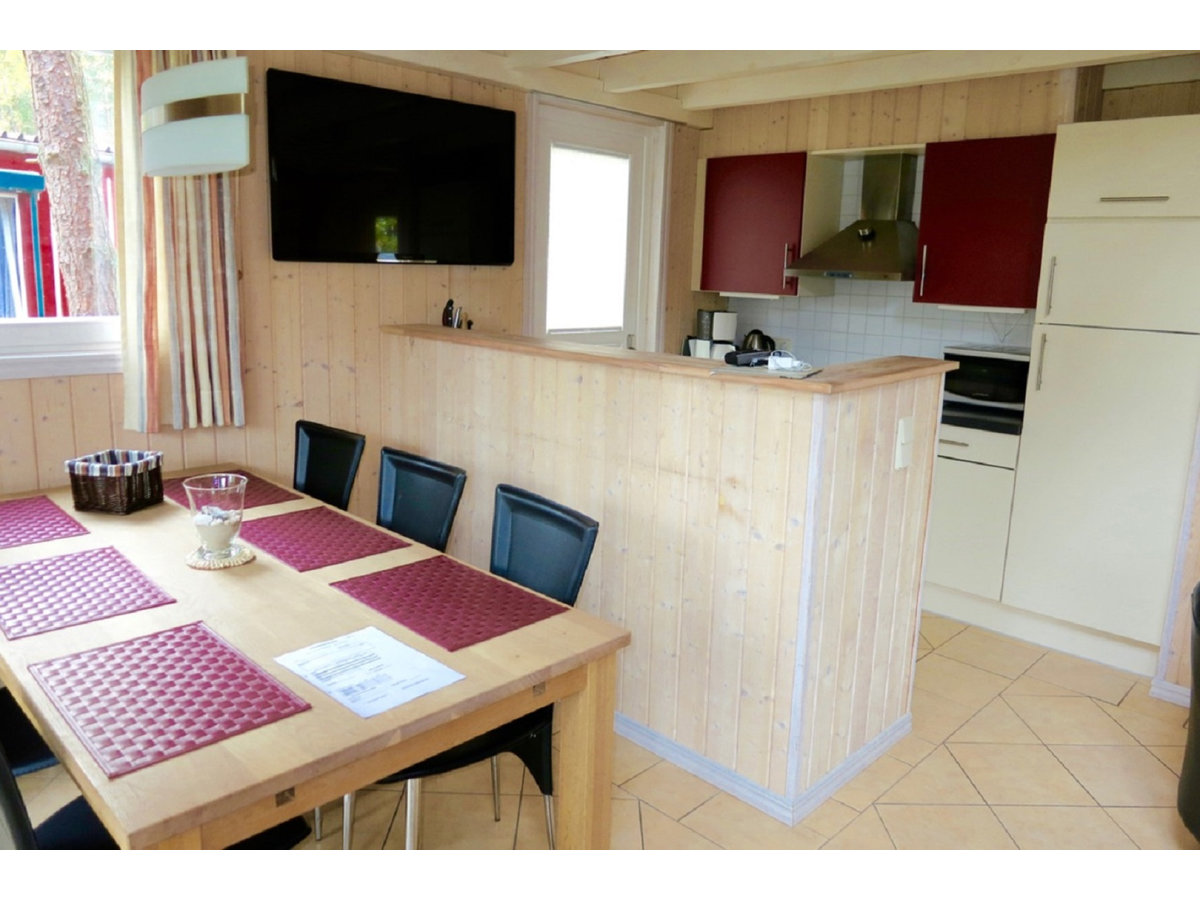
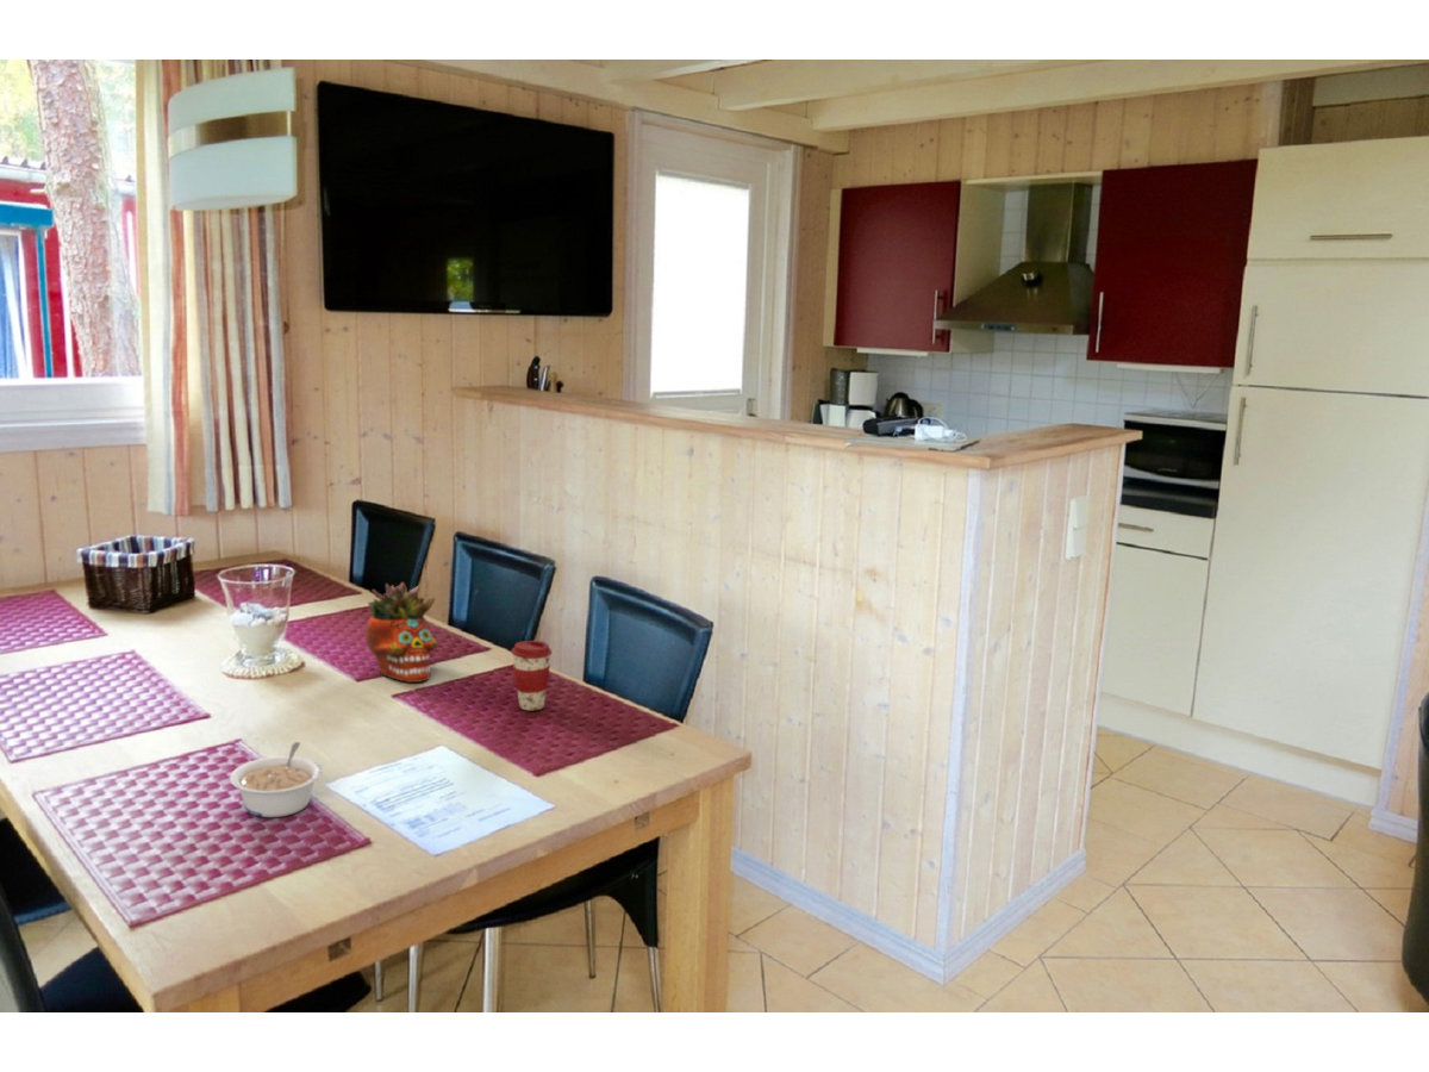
+ coffee cup [510,640,554,711]
+ legume [229,741,323,818]
+ succulent planter [364,581,438,684]
